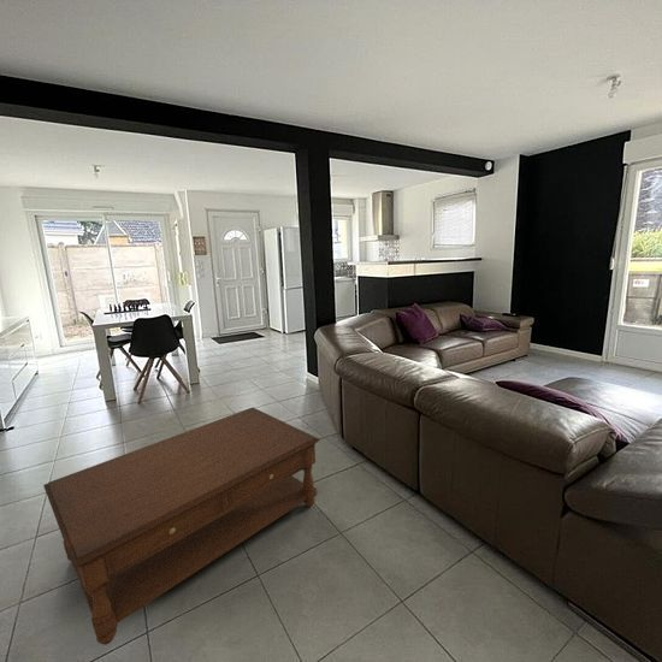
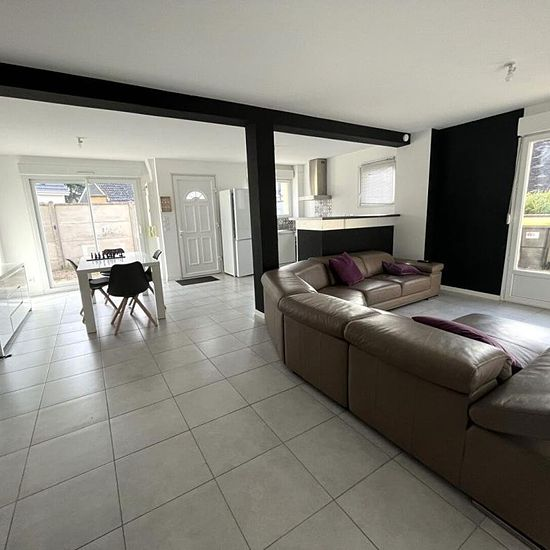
- coffee table [42,407,321,646]
